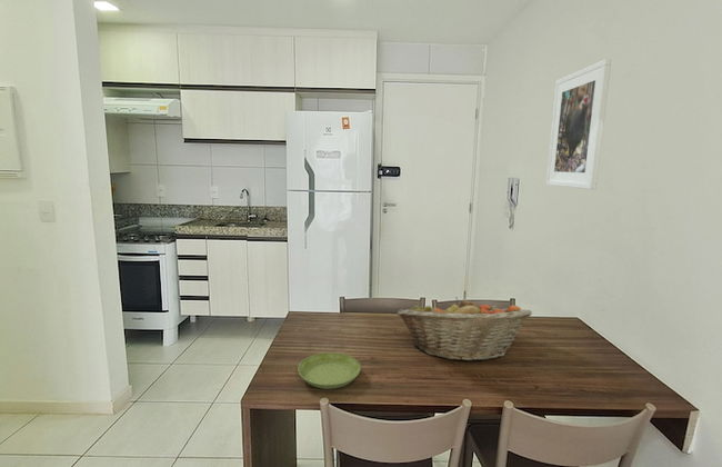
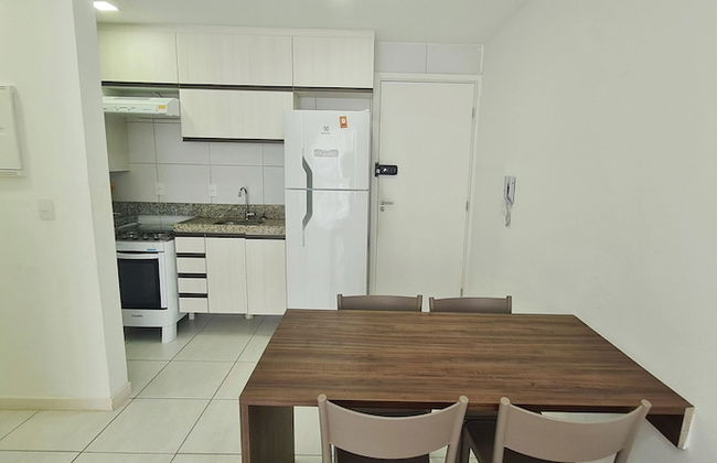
- fruit basket [395,296,533,362]
- saucer [297,351,361,390]
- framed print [545,58,612,190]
